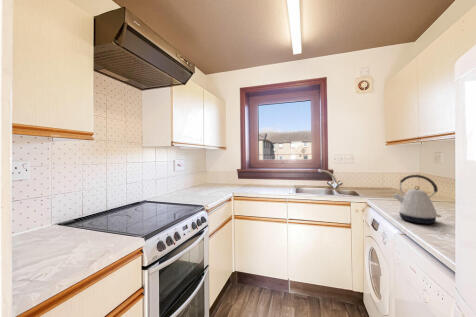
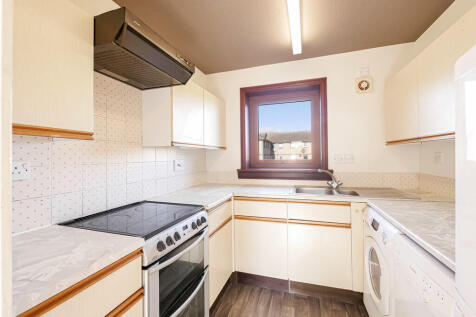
- kettle [392,174,442,225]
